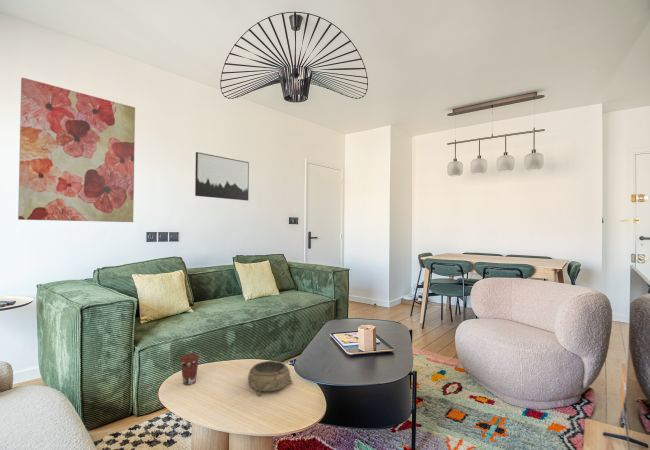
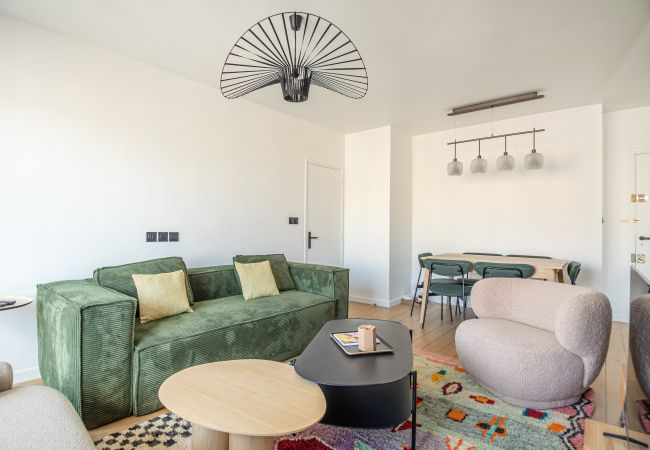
- wall art [17,76,136,223]
- decorative bowl [247,360,294,397]
- coffee cup [179,352,201,386]
- wall art [194,151,250,202]
